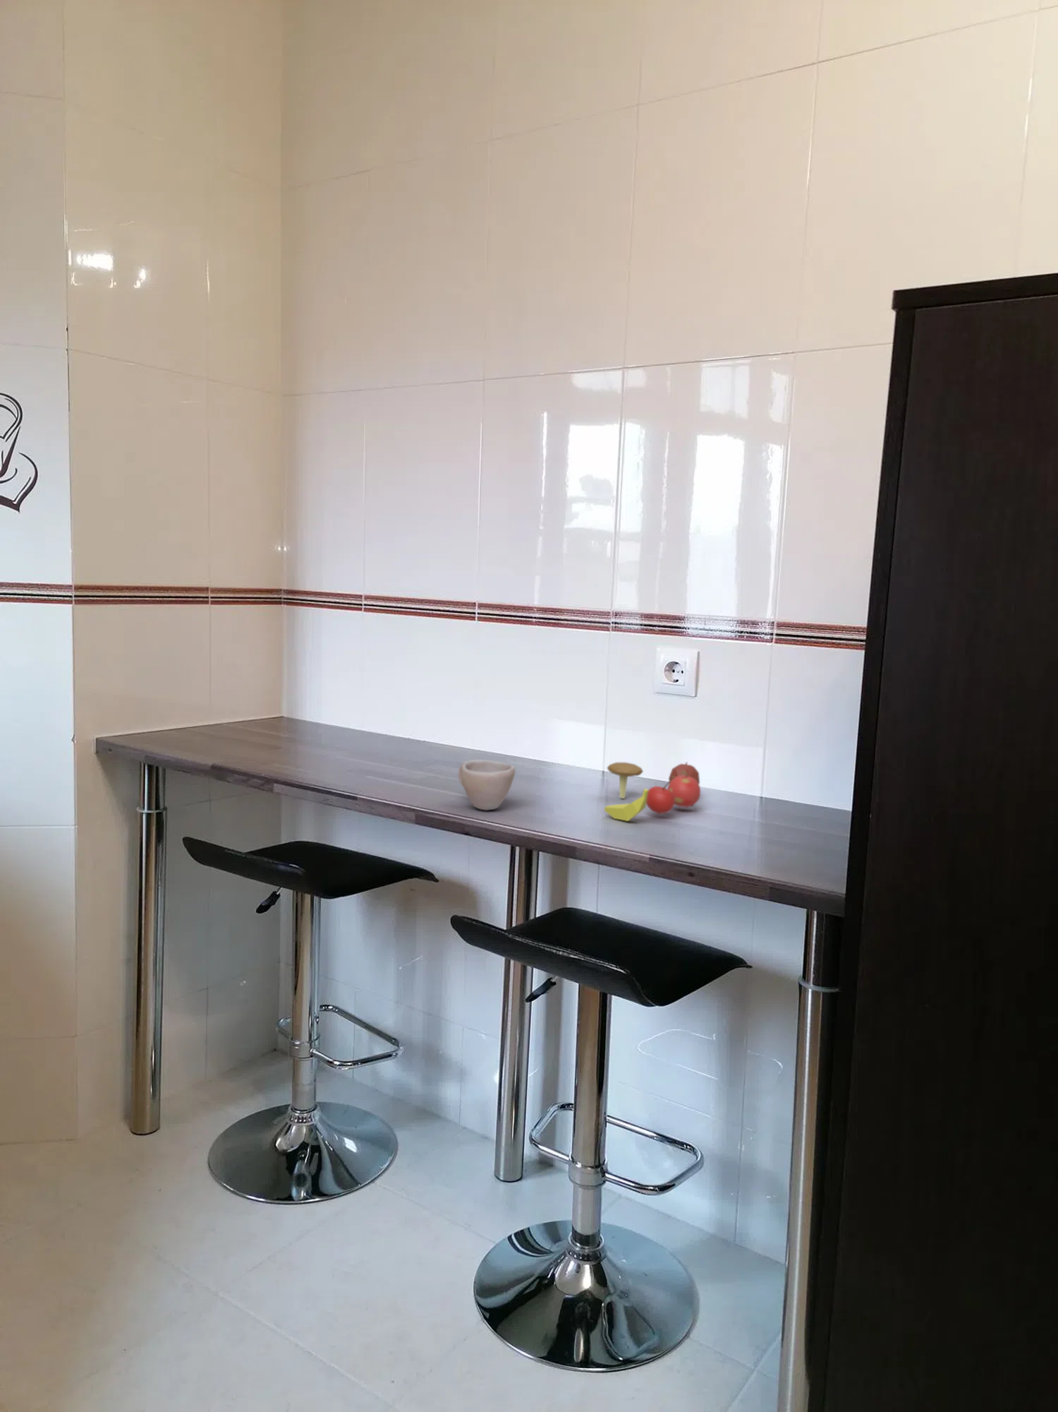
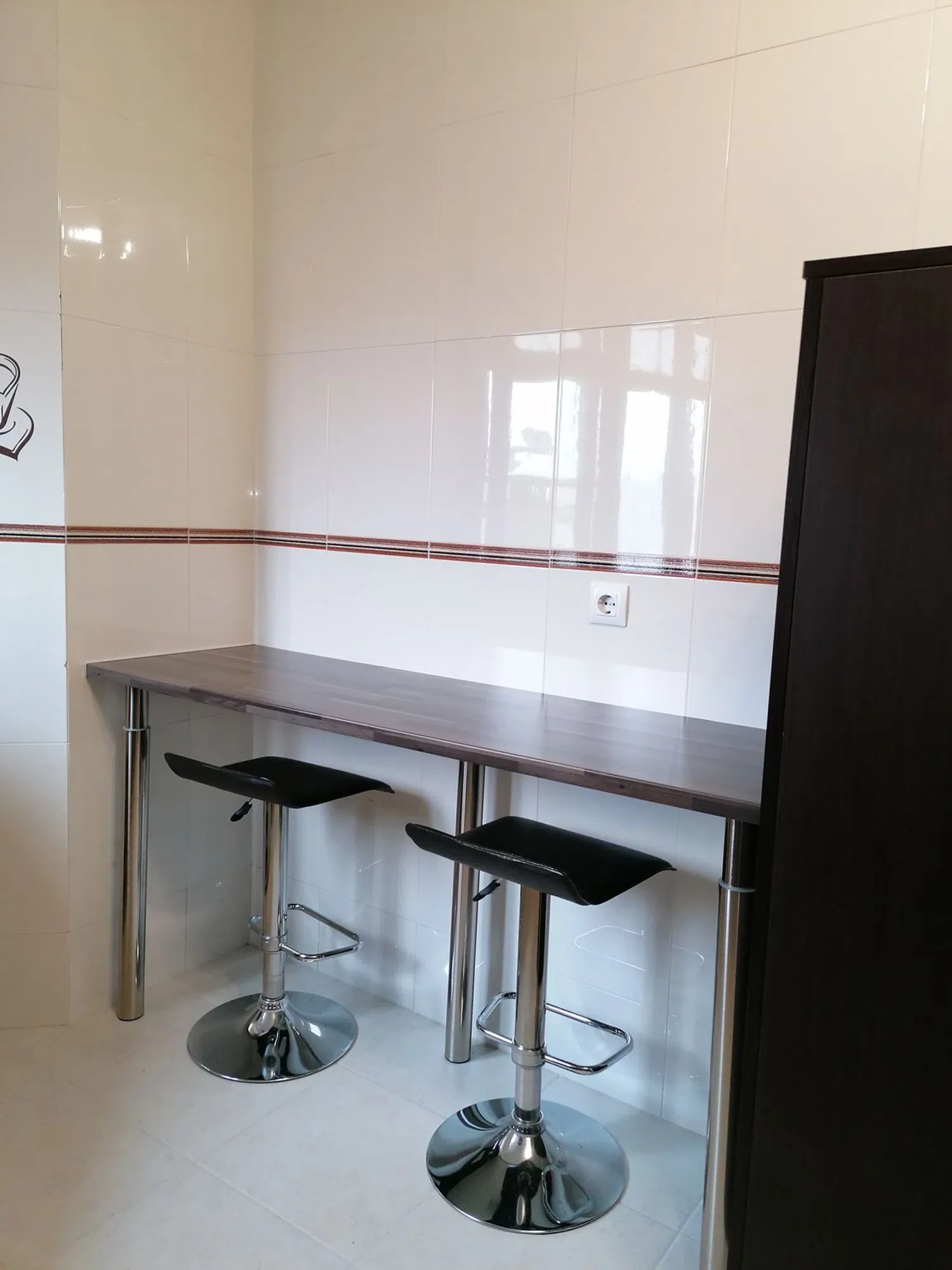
- cup [458,759,517,811]
- fruit [603,762,701,822]
